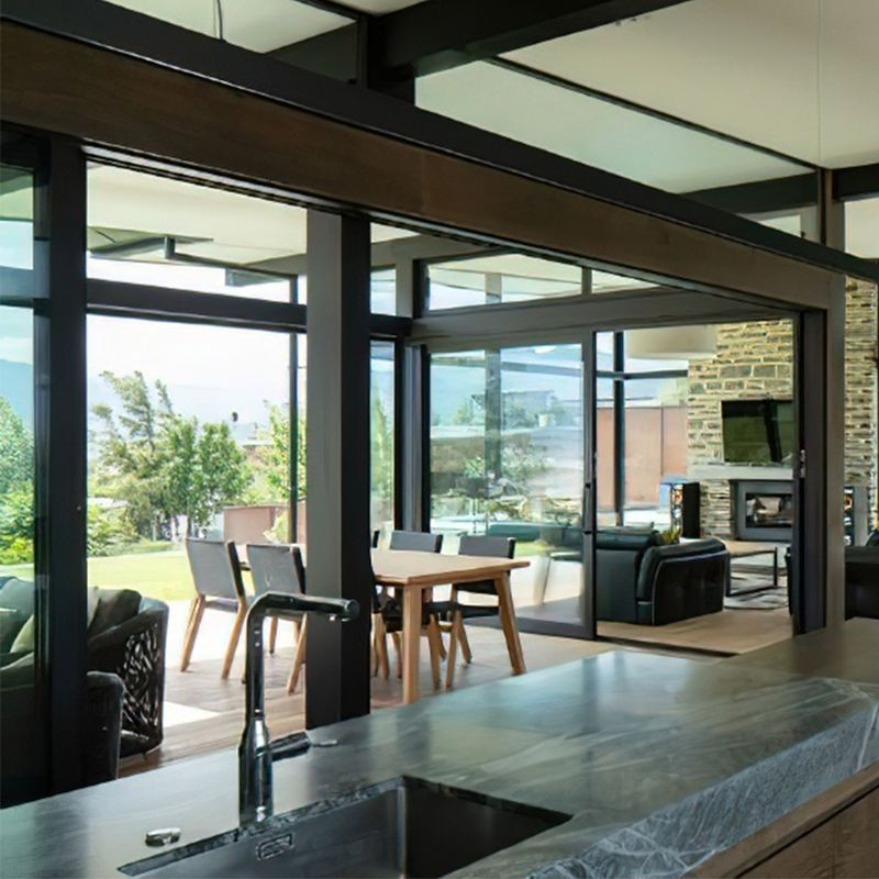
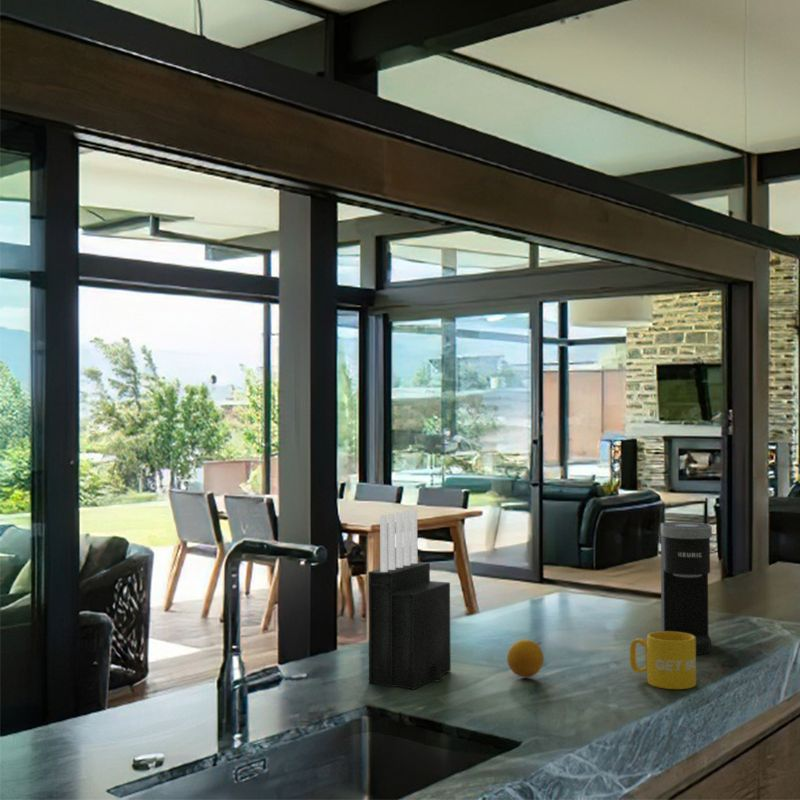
+ mug [629,631,697,690]
+ knife block [367,509,452,691]
+ coffee maker [660,521,713,656]
+ fruit [506,638,545,678]
